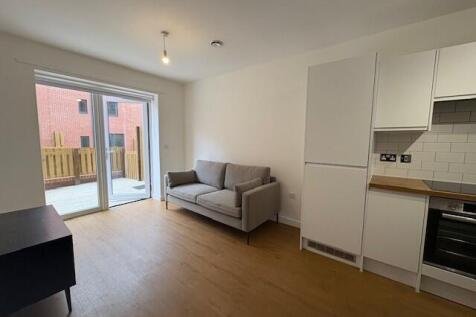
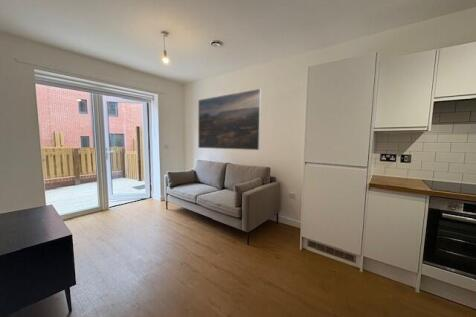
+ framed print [197,88,262,151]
